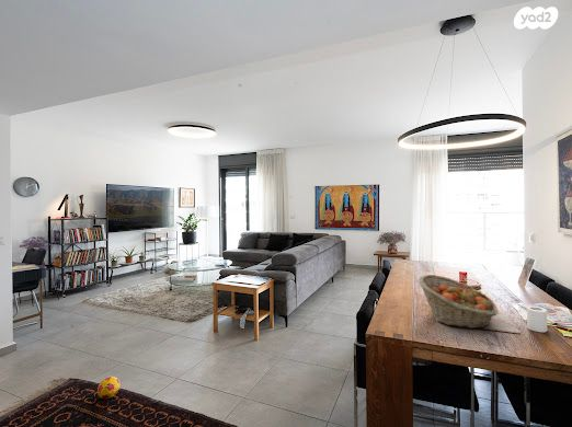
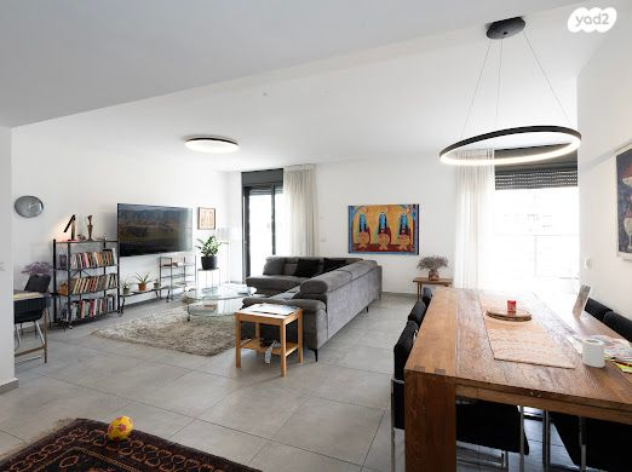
- fruit basket [417,274,500,330]
